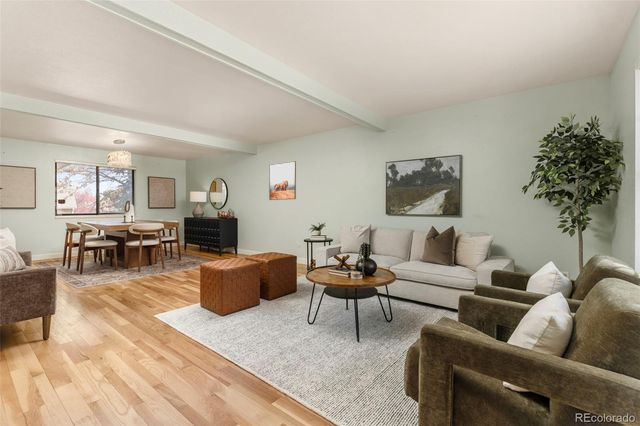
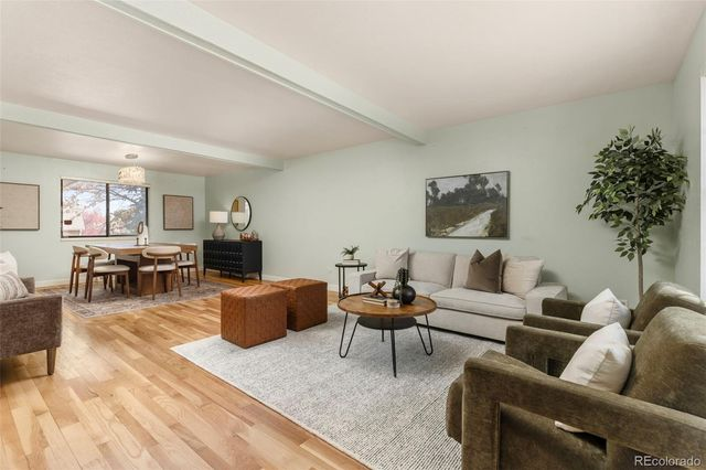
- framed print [268,160,297,201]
